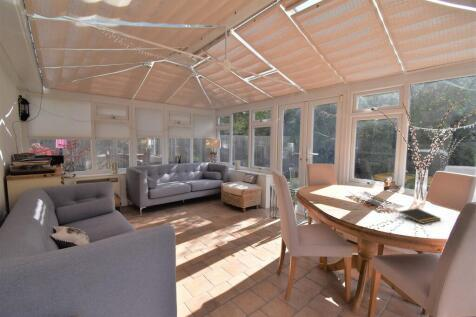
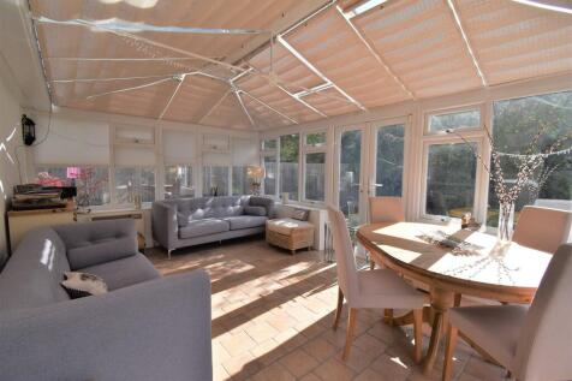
- notepad [398,207,442,225]
